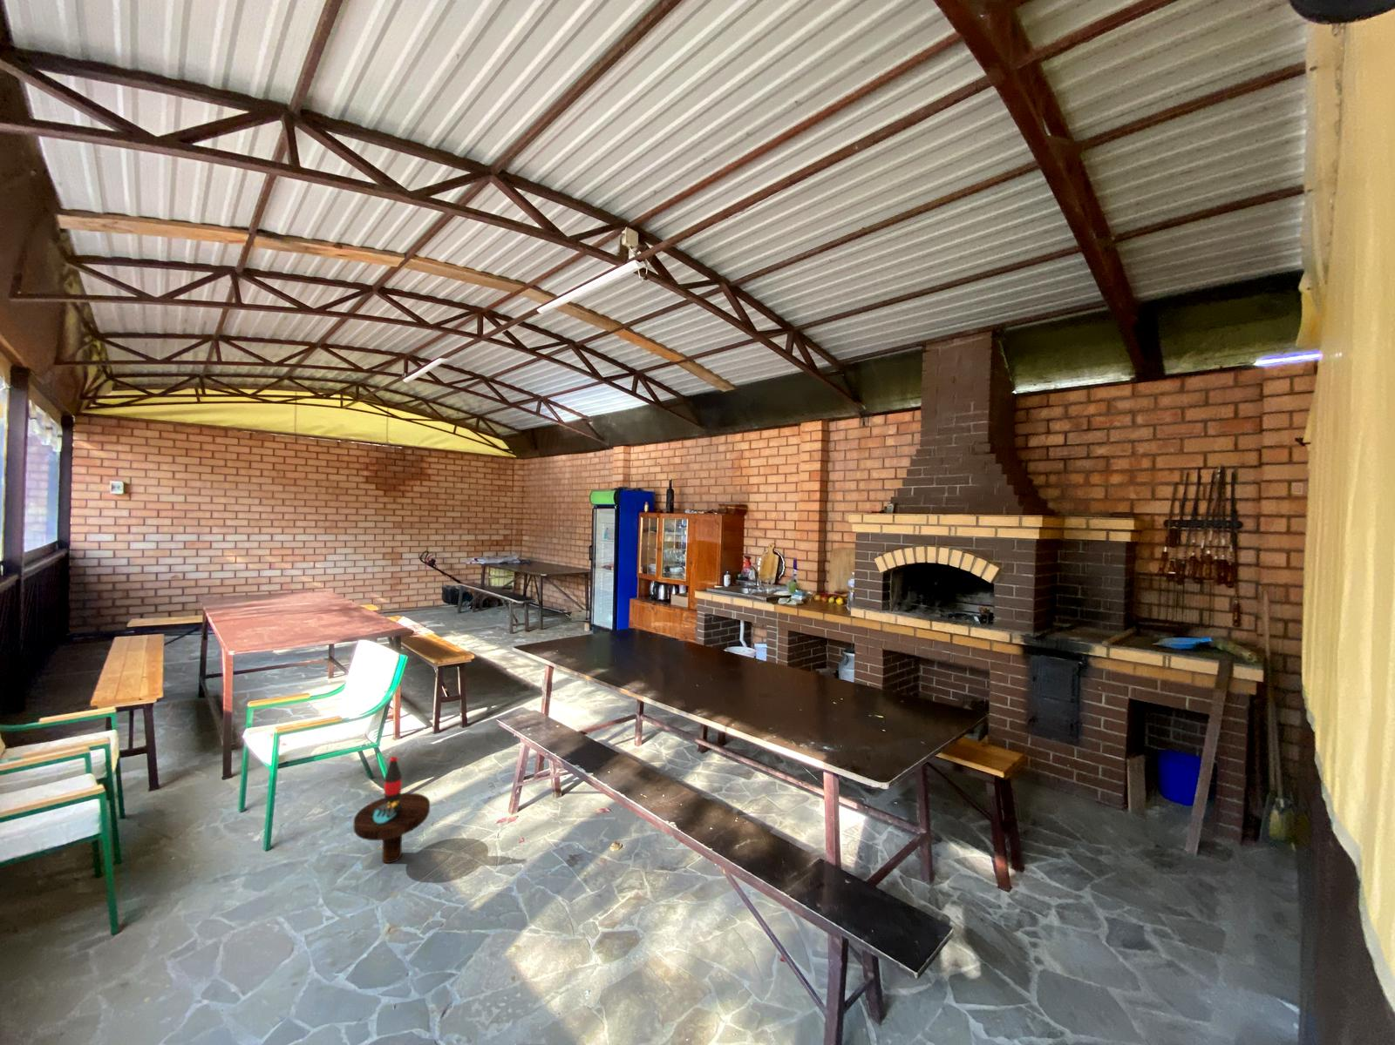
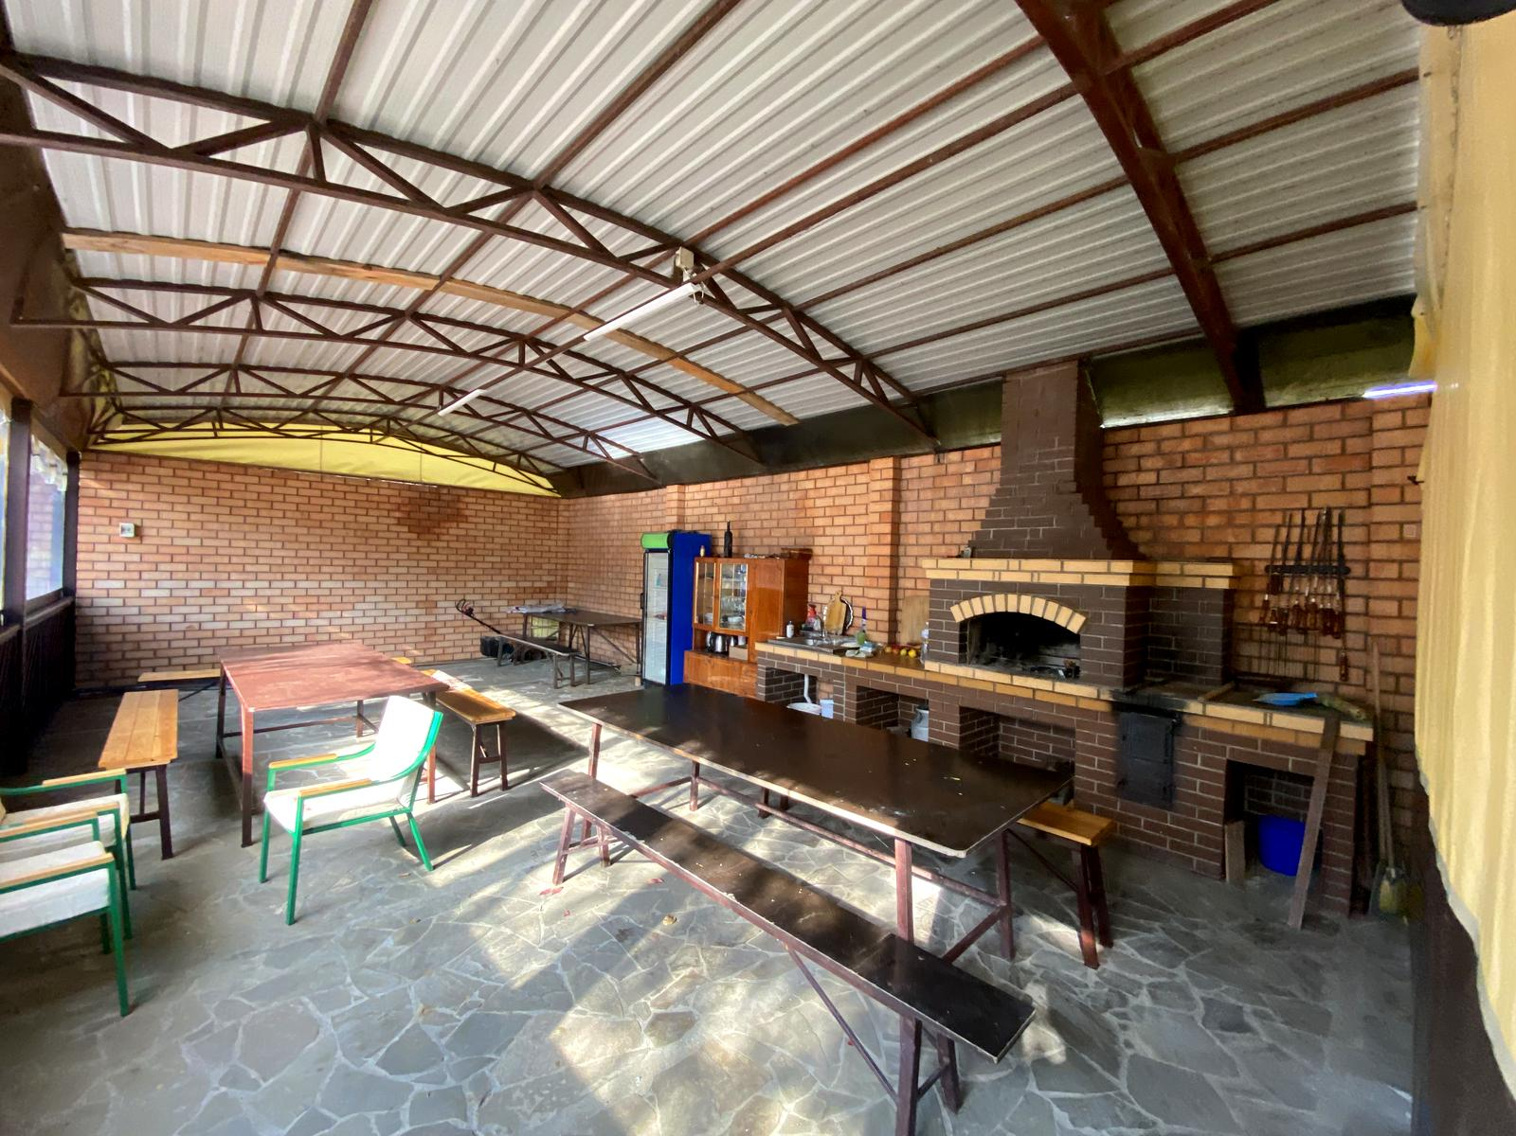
- pedestal table [353,756,431,864]
